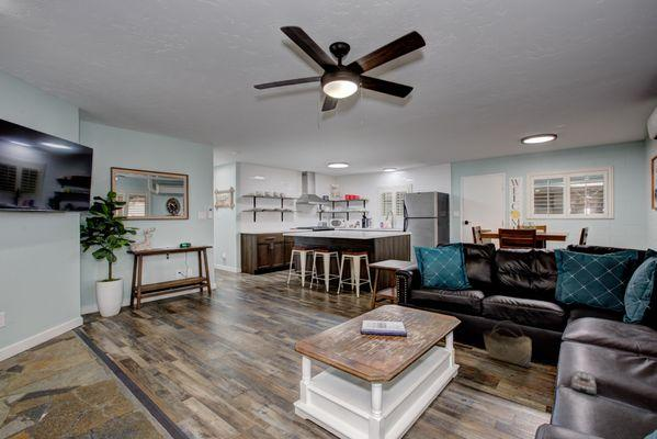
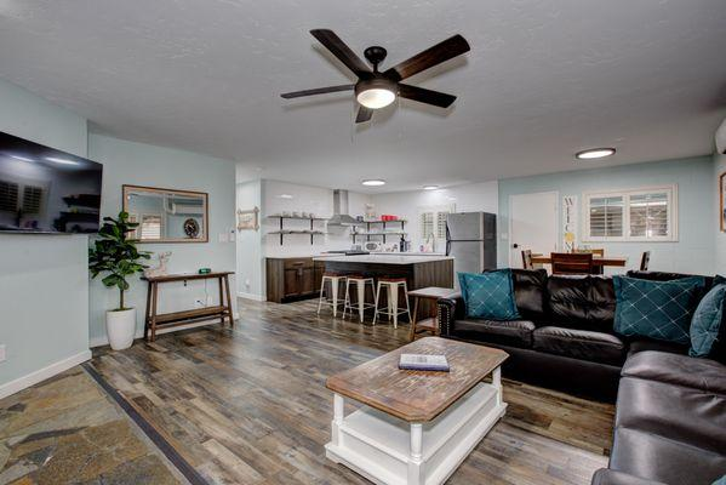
- remote control [570,370,598,395]
- basket [482,319,533,369]
